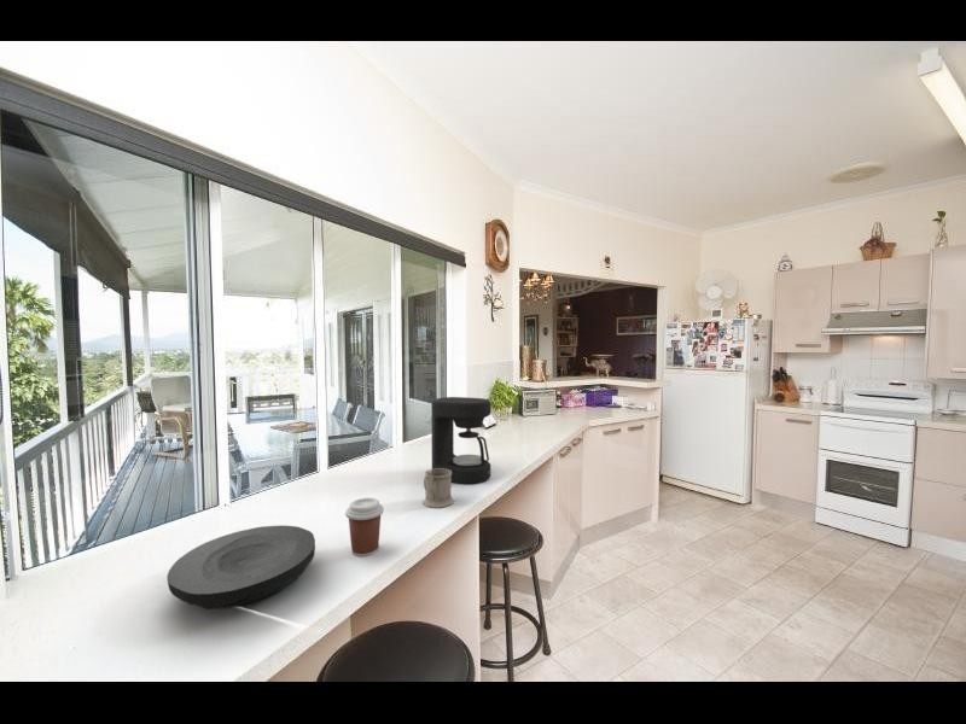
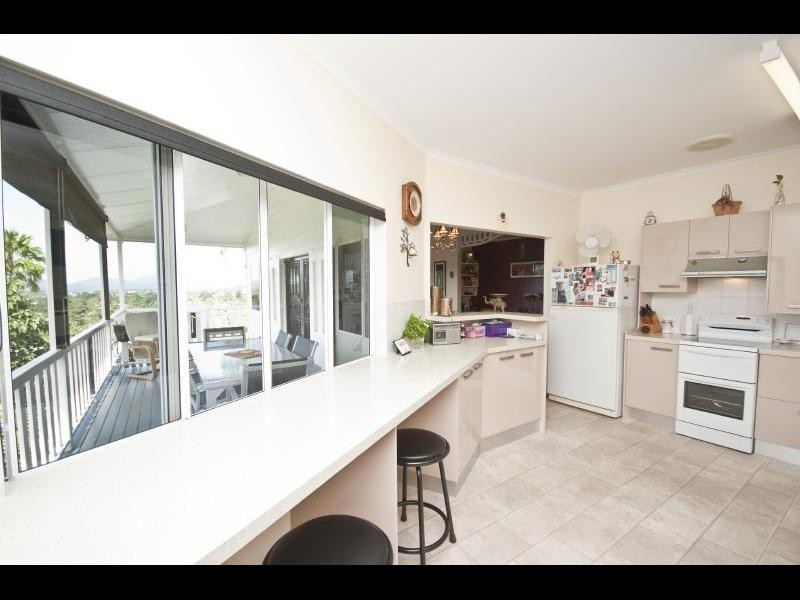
- plate [165,524,316,611]
- coffee maker [430,396,493,485]
- coffee cup [344,497,385,557]
- mug [423,468,455,509]
